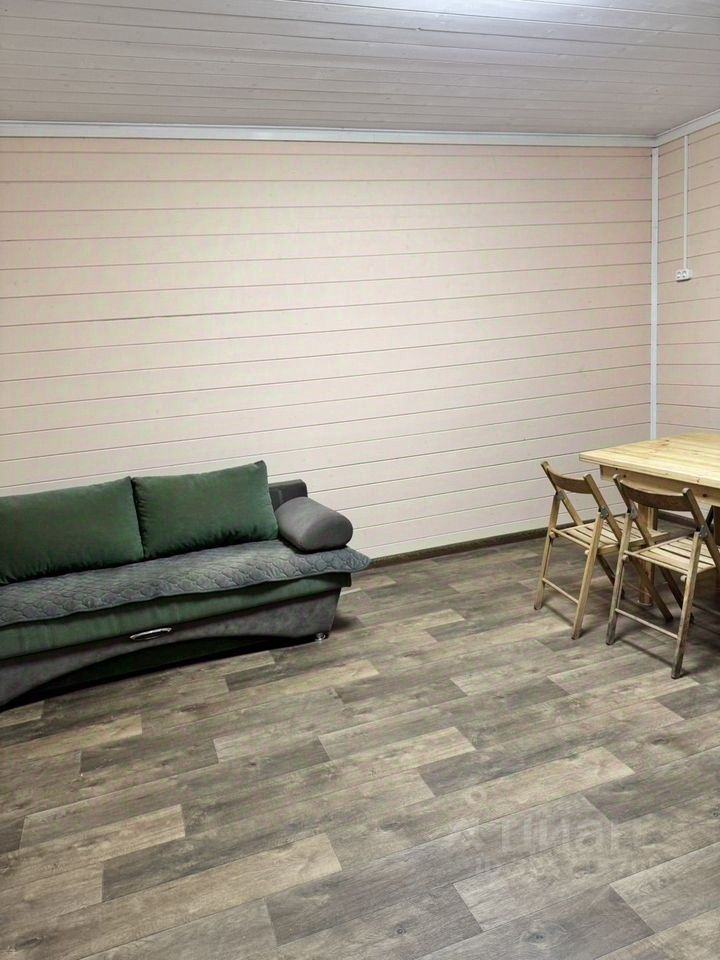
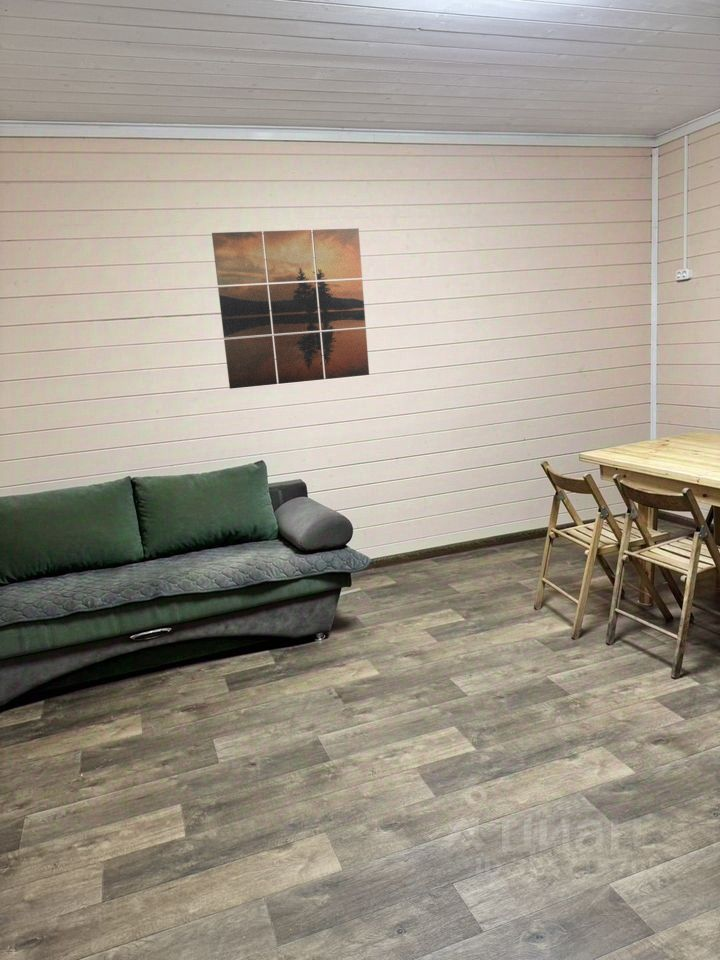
+ wall art [211,227,370,390]
